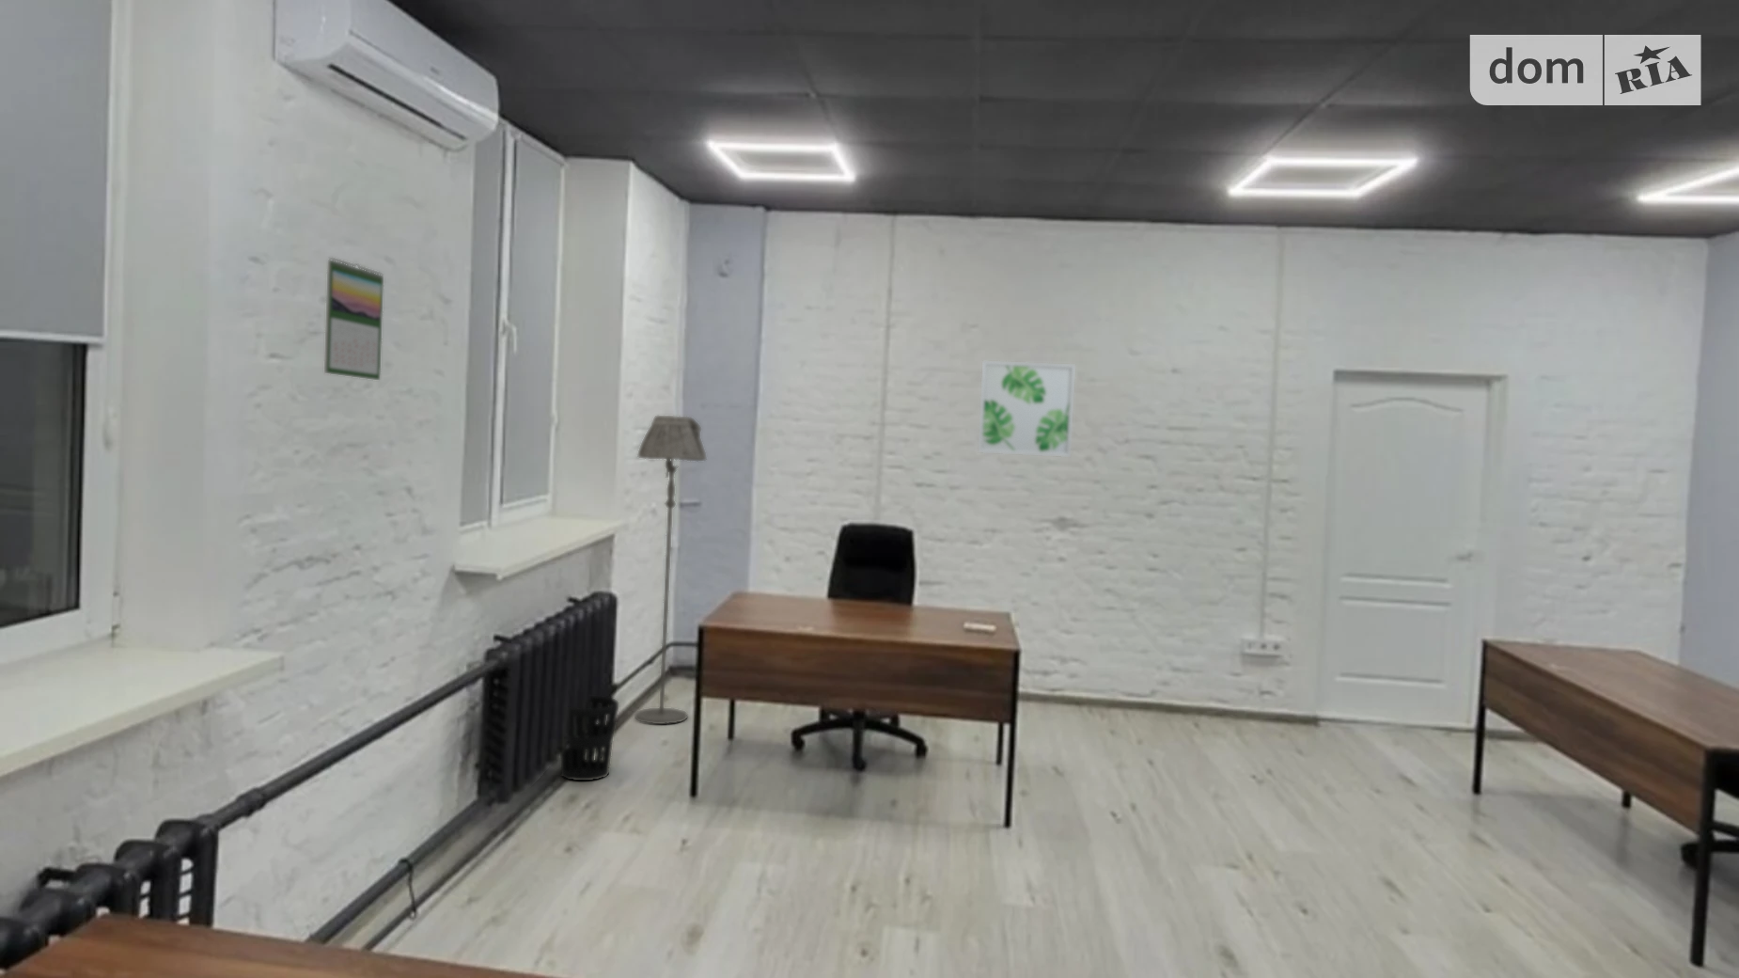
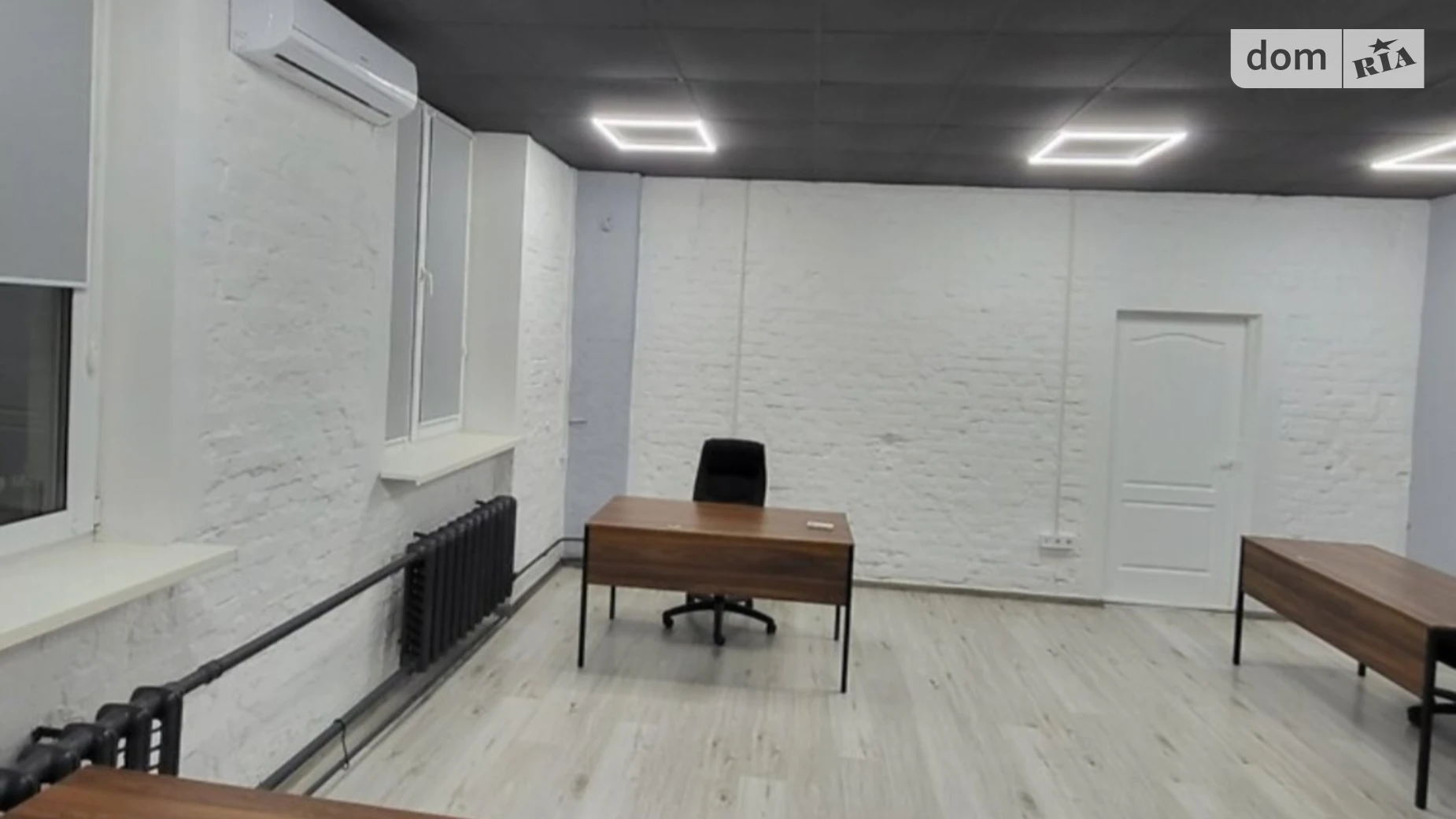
- wastebasket [559,695,620,781]
- calendar [324,257,385,381]
- wall art [977,361,1076,459]
- floor lamp [633,414,708,725]
